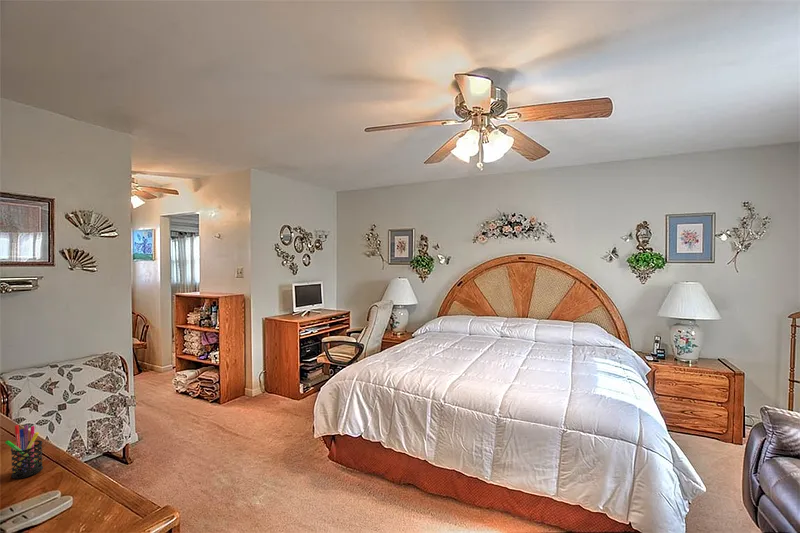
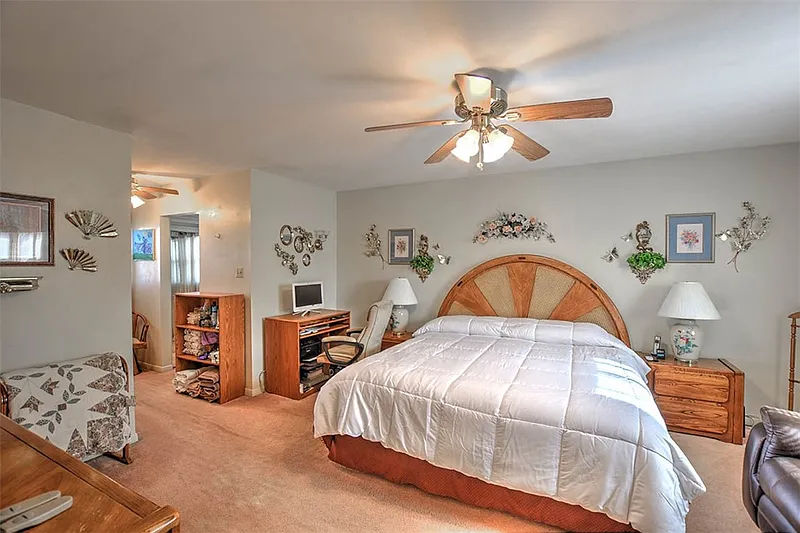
- pen holder [4,424,44,479]
